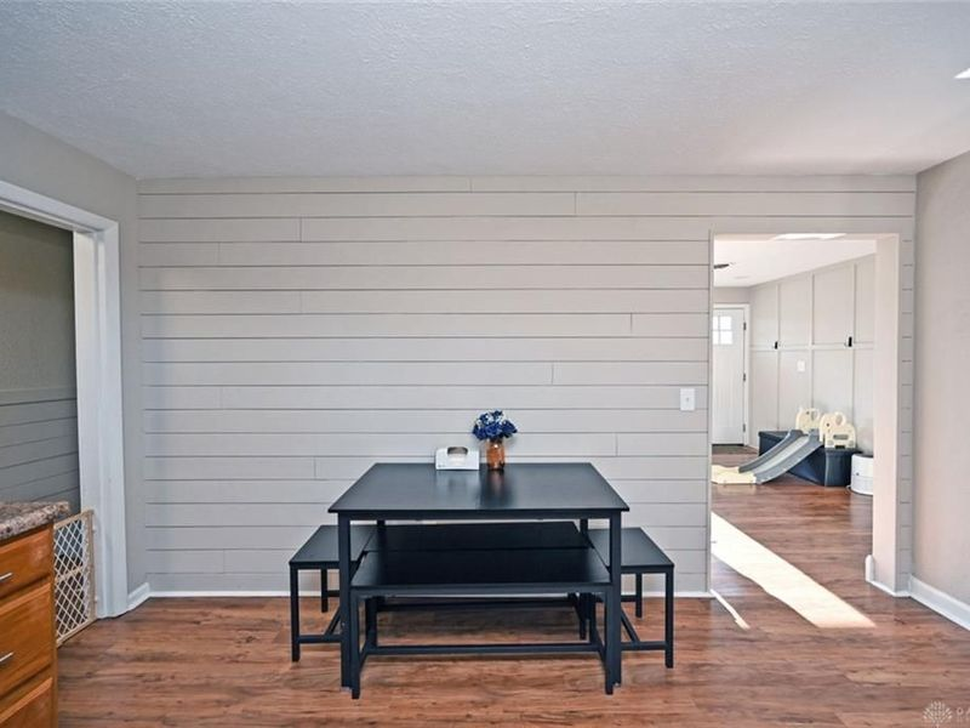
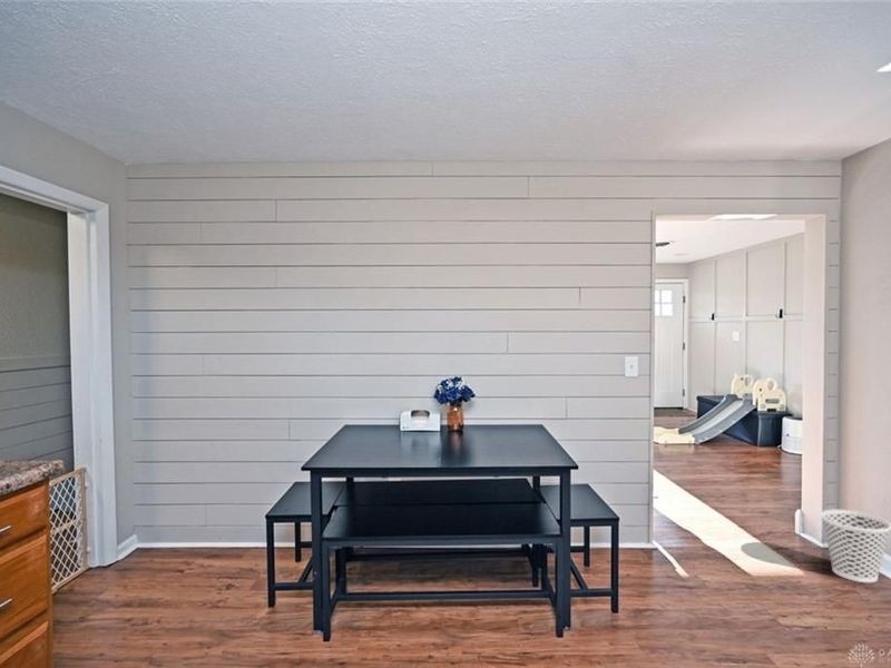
+ wastebasket [820,509,891,583]
